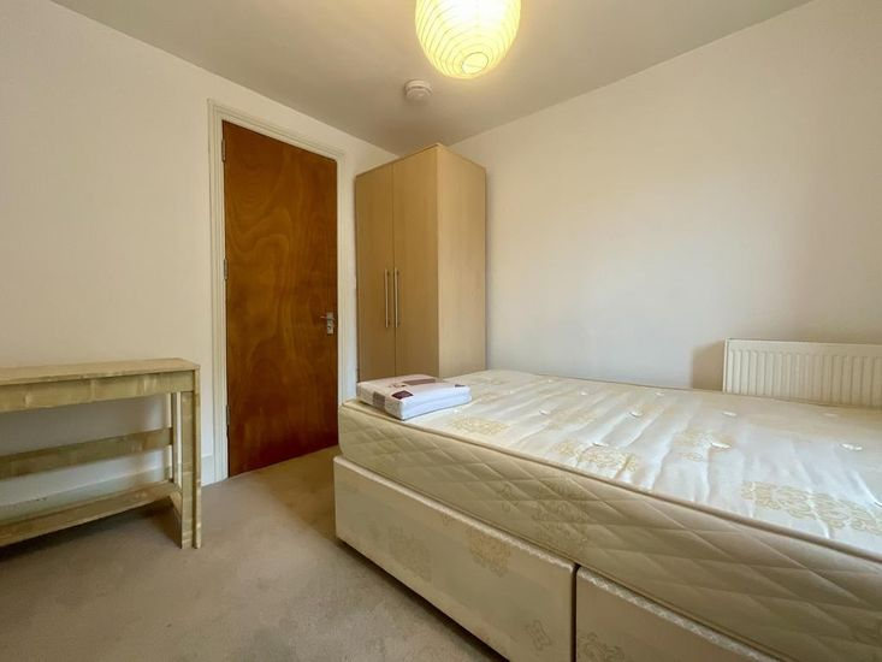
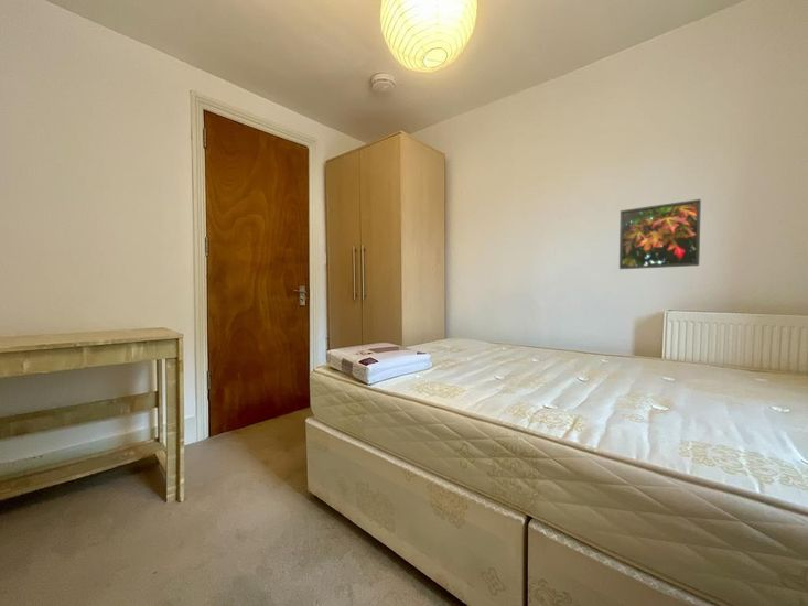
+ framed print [618,198,702,270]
